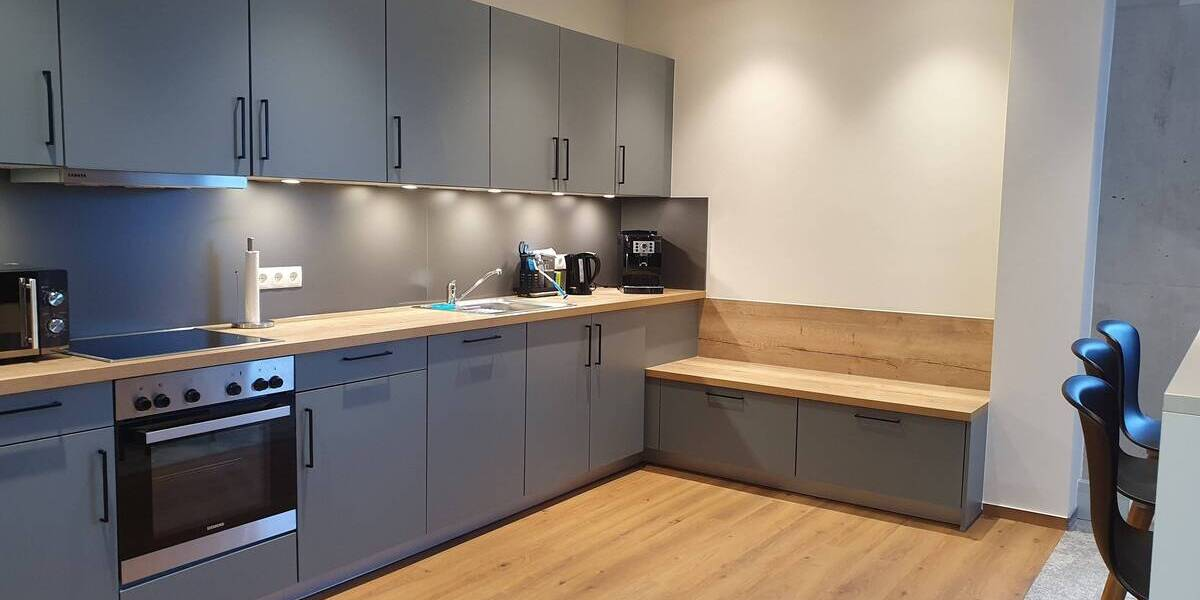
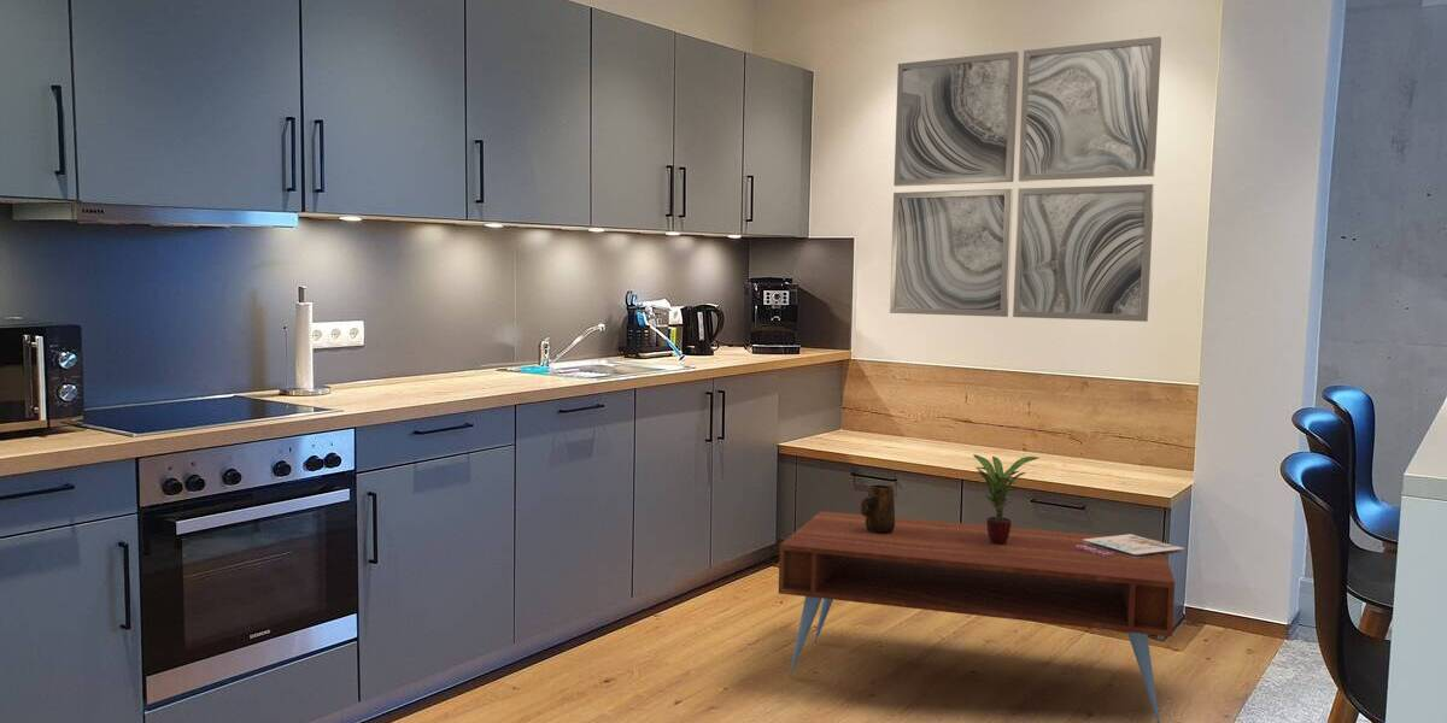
+ mug [860,484,896,534]
+ potted plant [972,453,1039,545]
+ magazine [1076,533,1184,558]
+ coffee table [778,510,1176,723]
+ wall art [889,35,1162,323]
